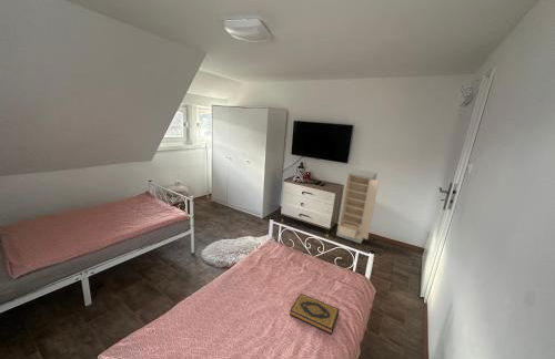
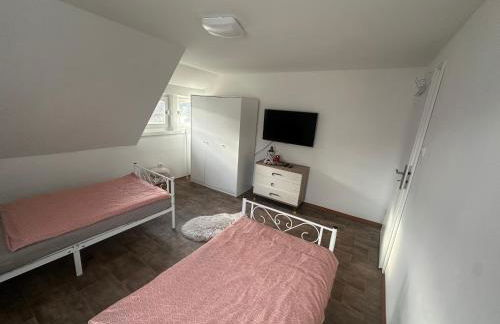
- storage cabinet [335,167,380,245]
- hardback book [289,293,341,336]
